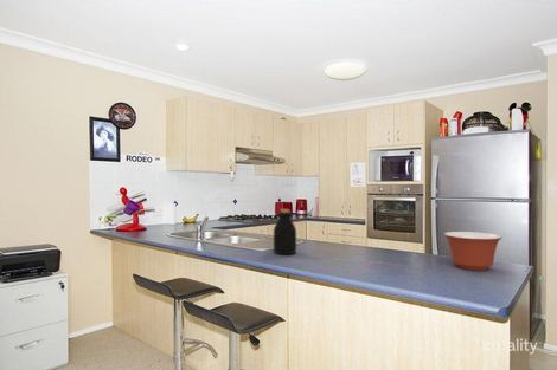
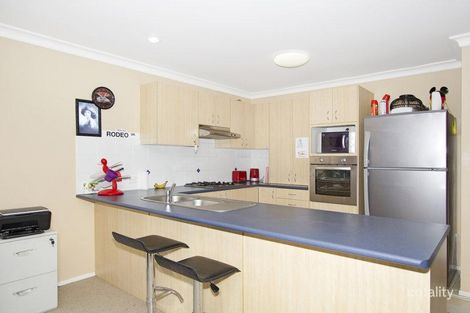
- bottle [273,208,297,255]
- mixing bowl [443,231,504,272]
